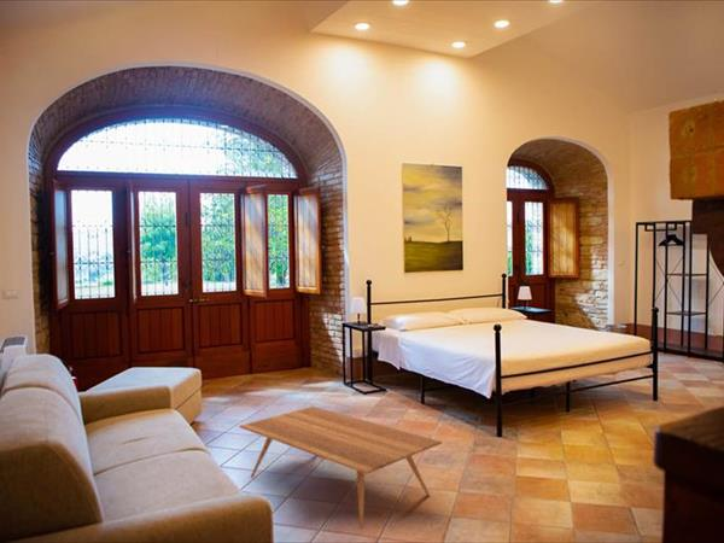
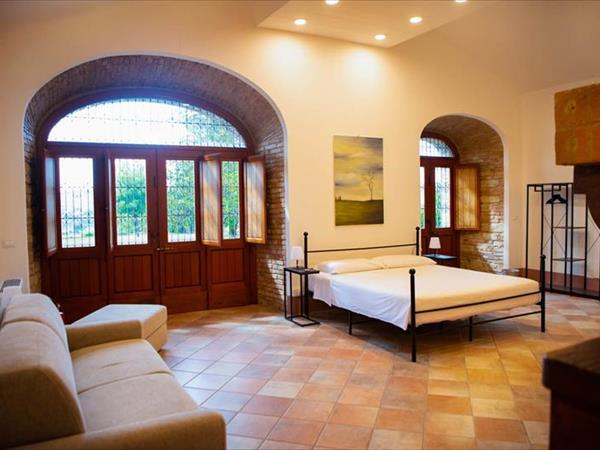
- coffee table [238,405,443,530]
